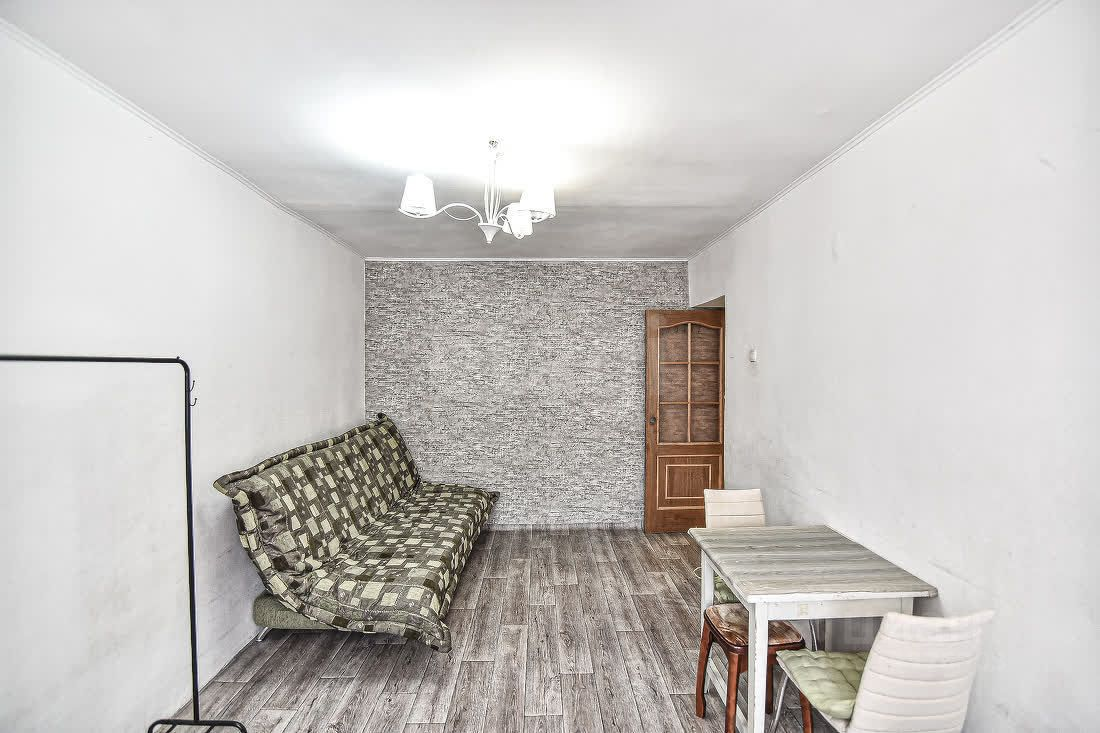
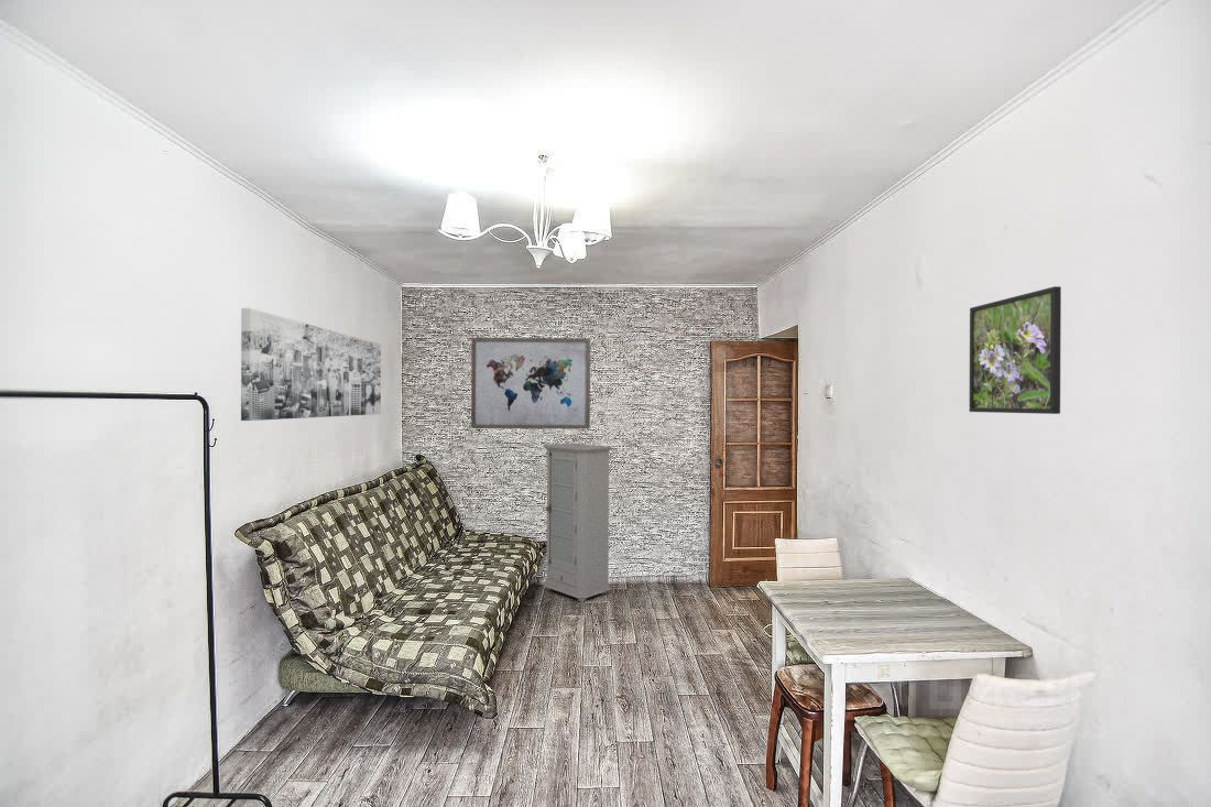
+ wall art [470,337,591,430]
+ wall art [240,307,382,422]
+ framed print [968,285,1062,415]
+ cabinet [542,443,613,602]
